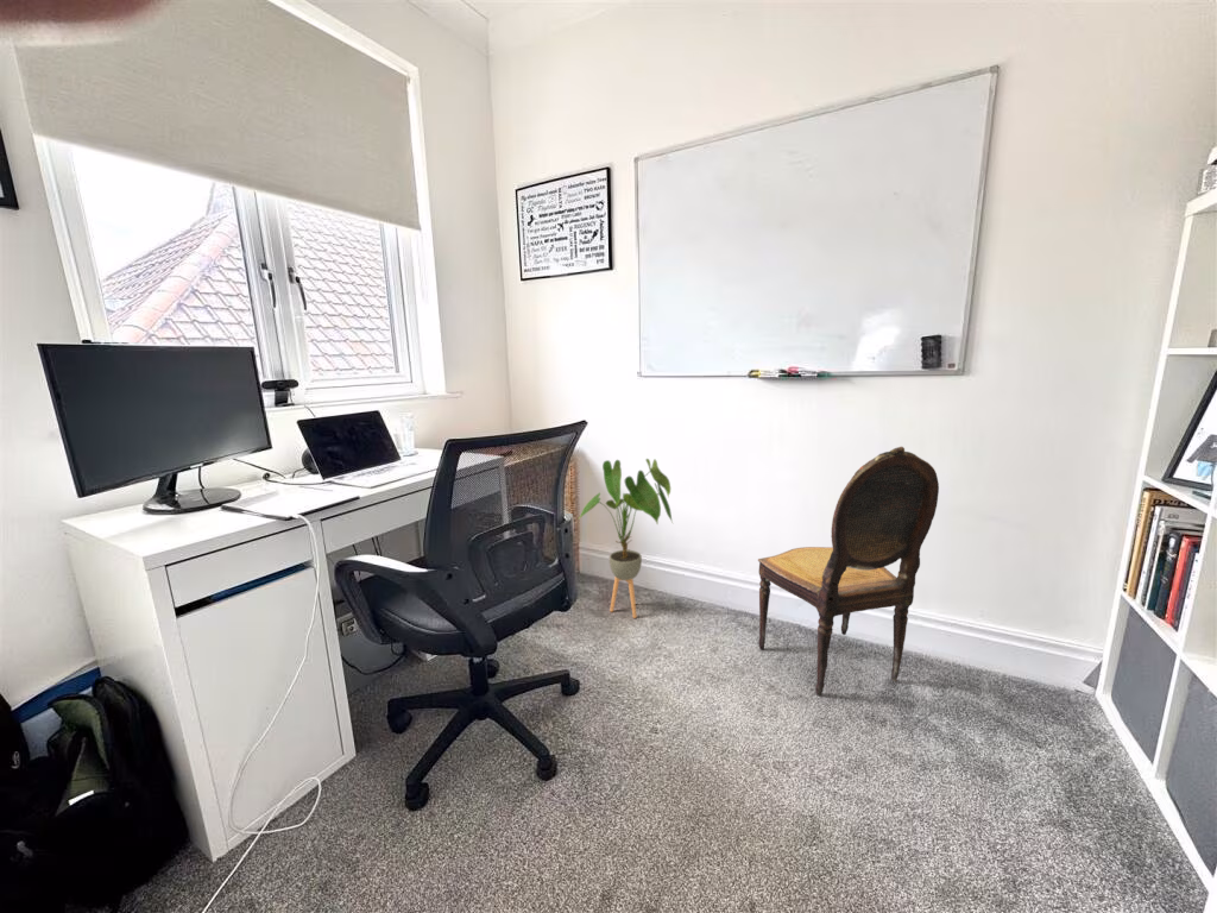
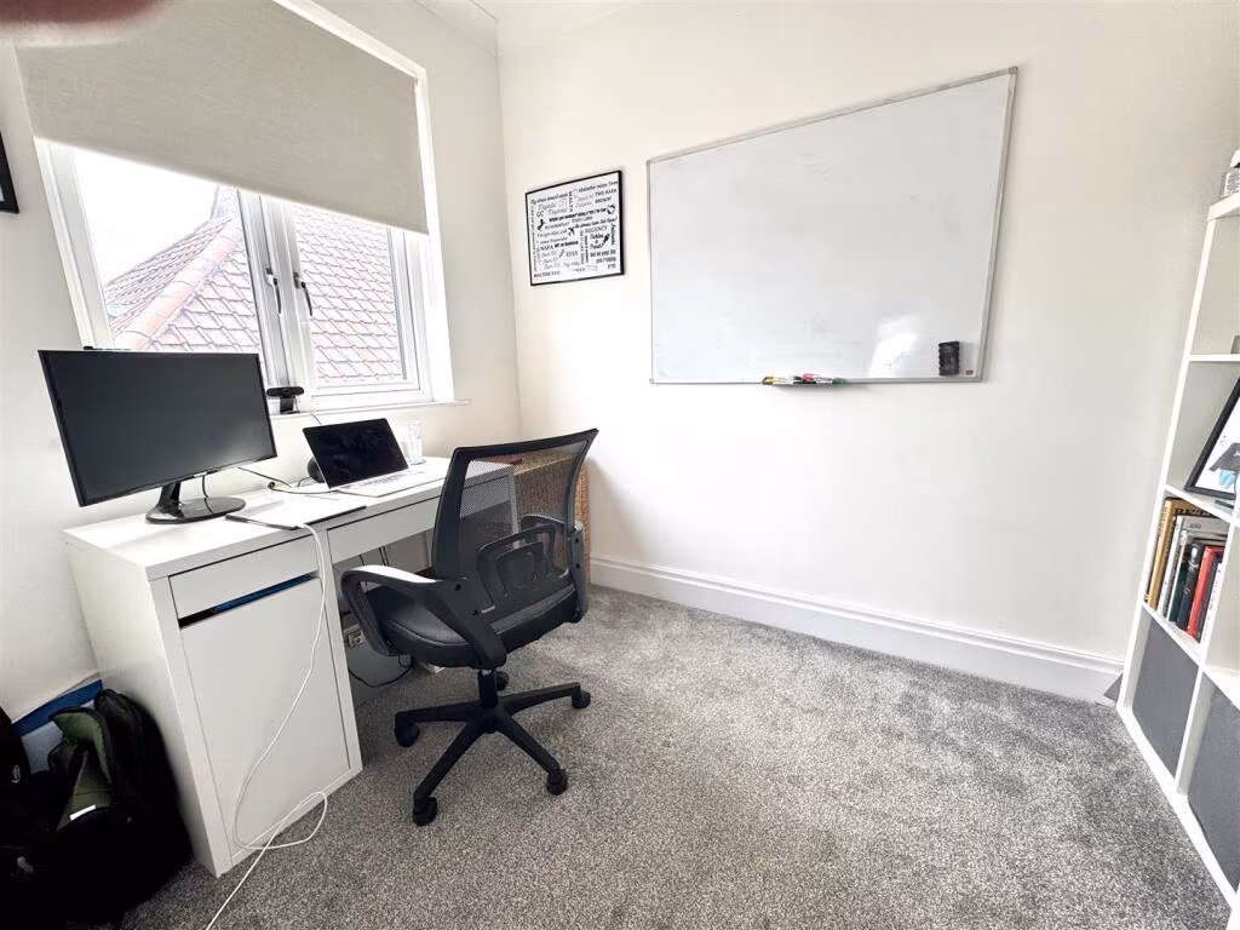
- house plant [576,458,674,619]
- dining chair [757,446,940,697]
